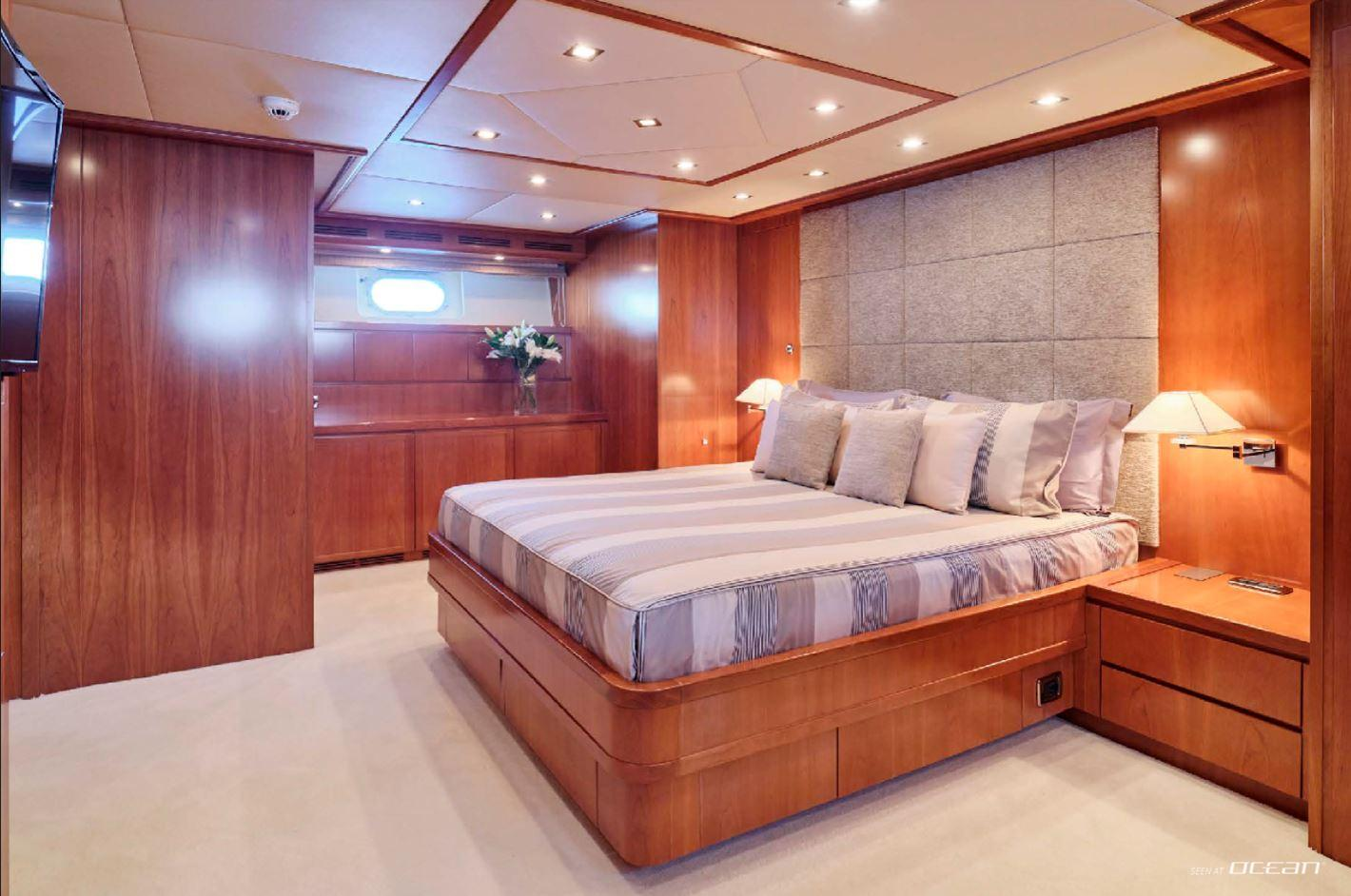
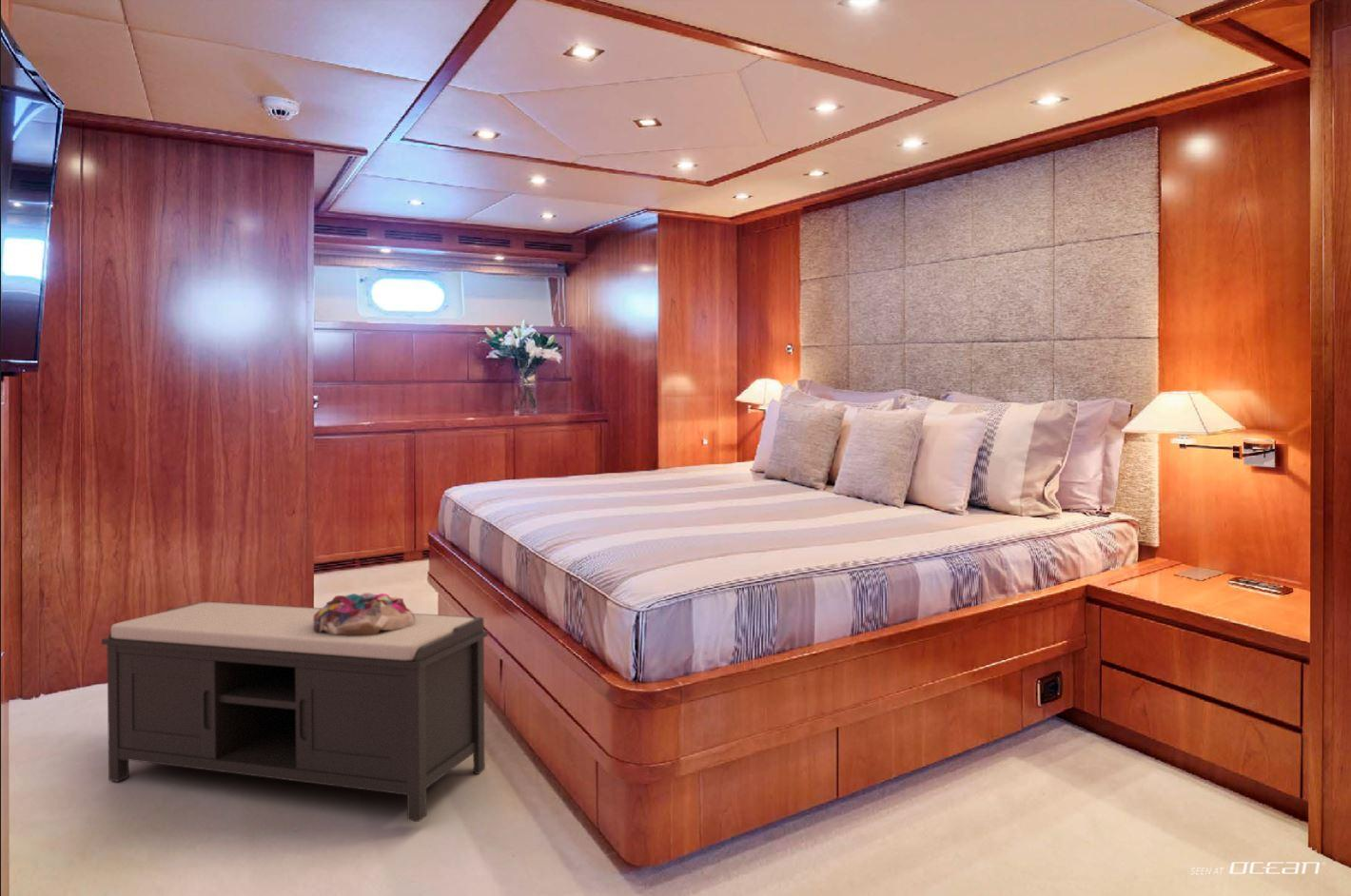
+ bench [101,600,489,823]
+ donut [312,593,416,636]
